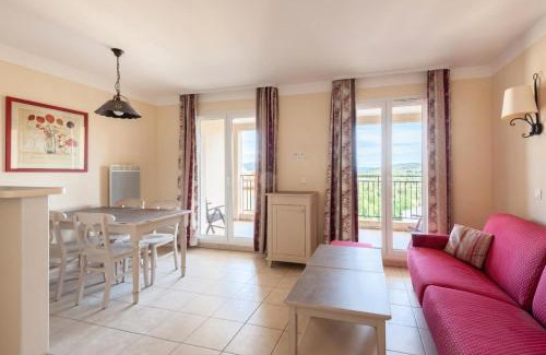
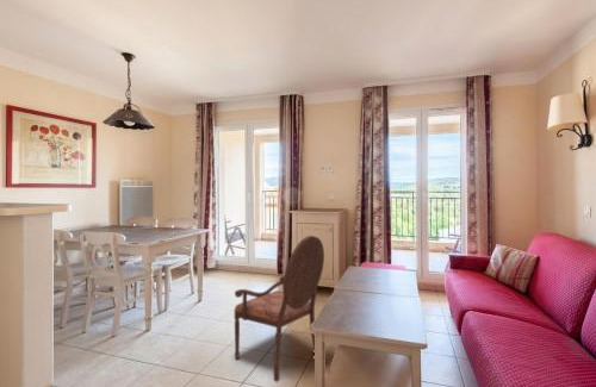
+ armchair [232,235,325,382]
